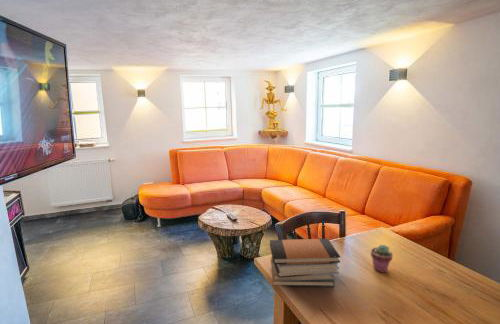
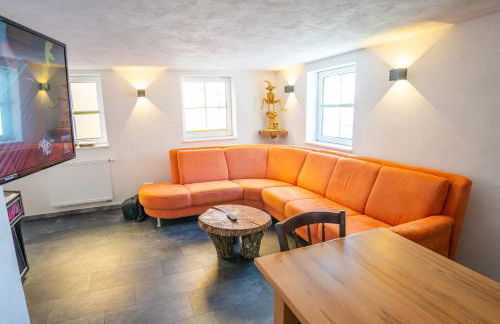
- book stack [269,238,341,288]
- potted succulent [370,244,394,274]
